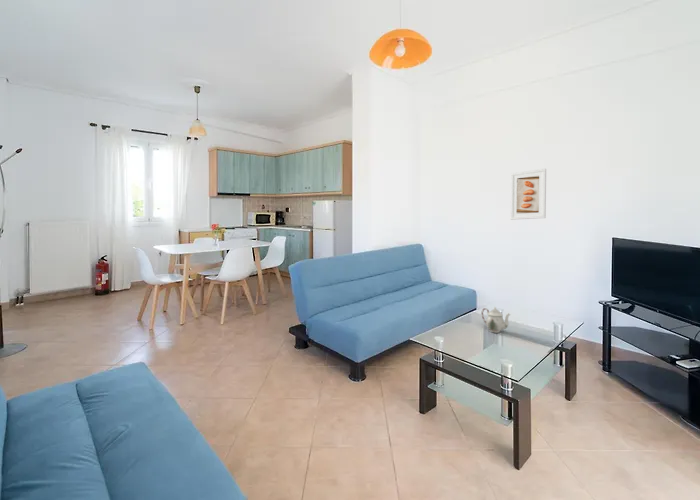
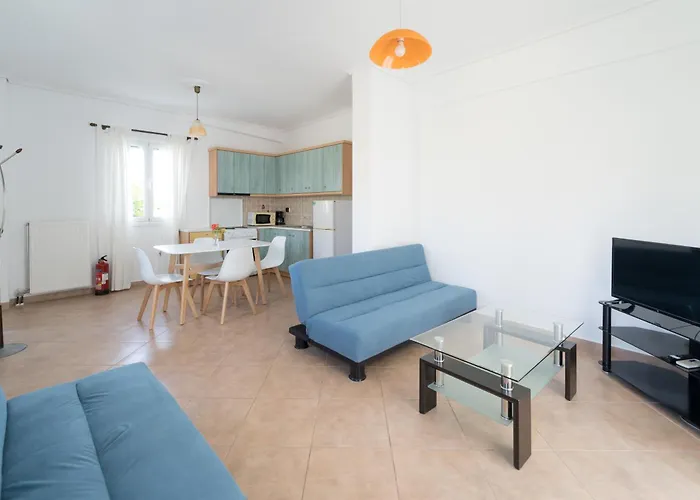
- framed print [510,168,547,221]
- teapot [481,306,511,334]
